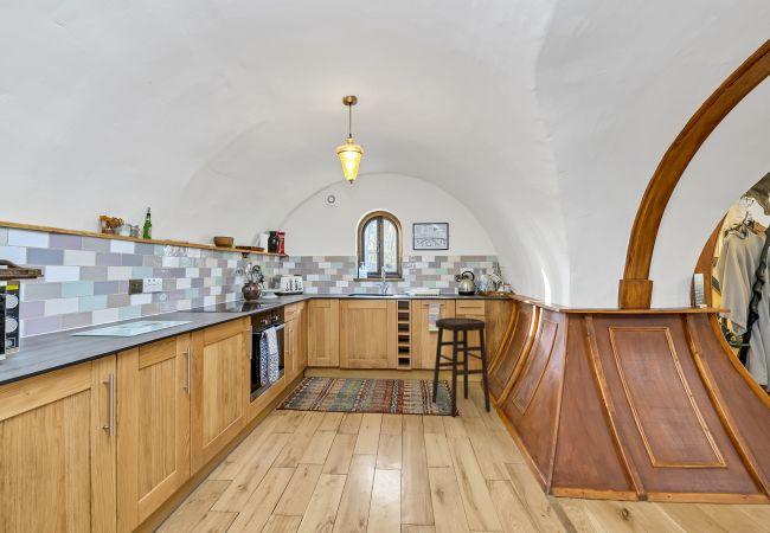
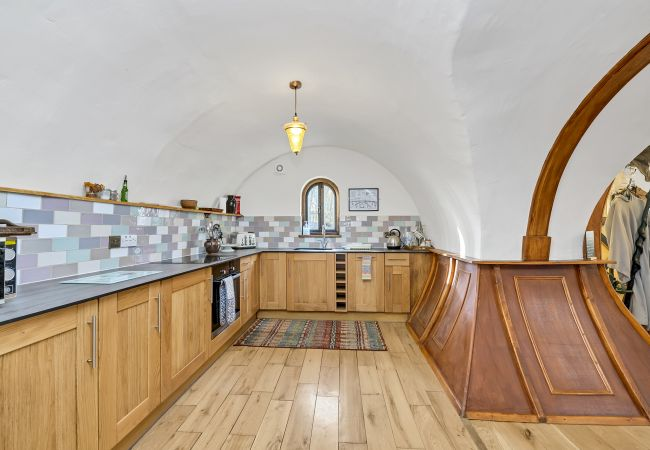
- stool [431,316,492,418]
